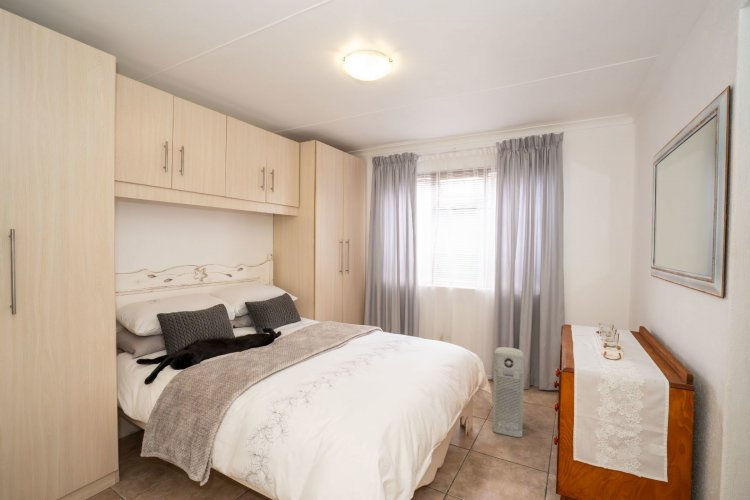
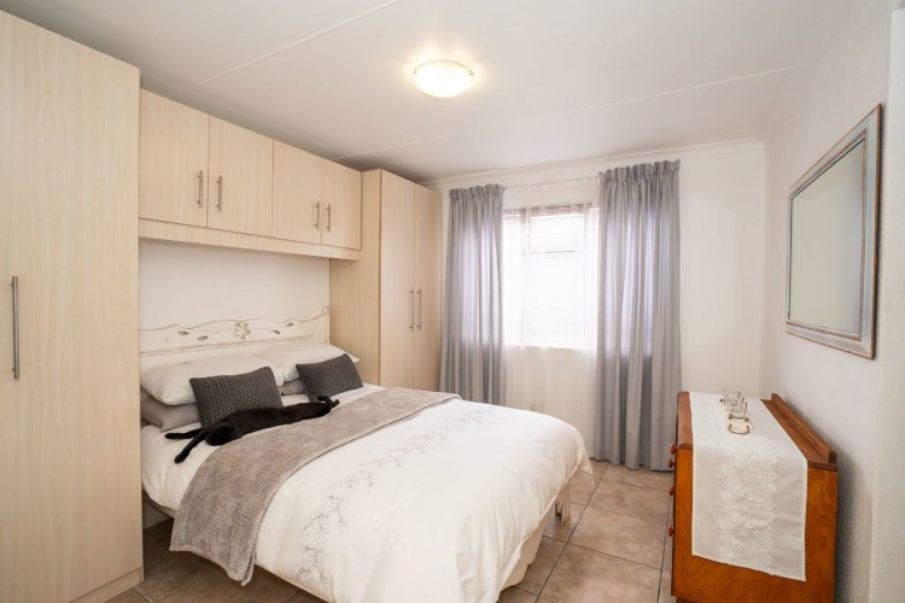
- air purifier [492,346,525,438]
